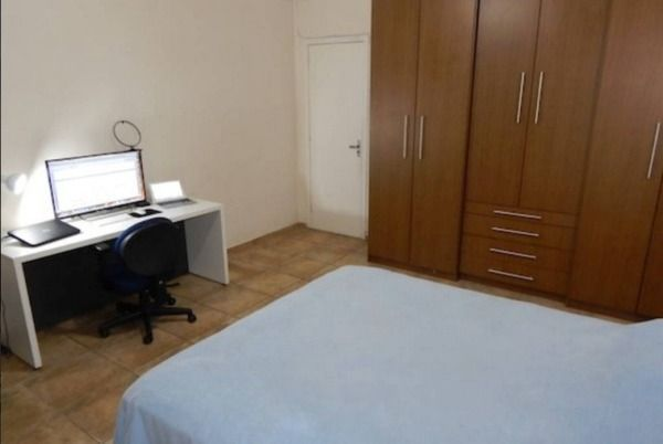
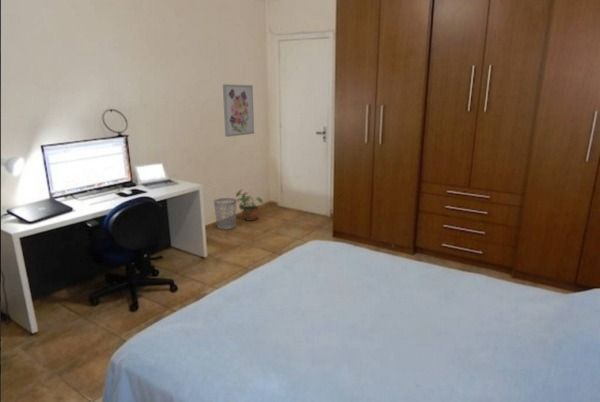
+ wall art [222,83,255,138]
+ wastebasket [213,197,237,231]
+ potted plant [235,189,264,222]
